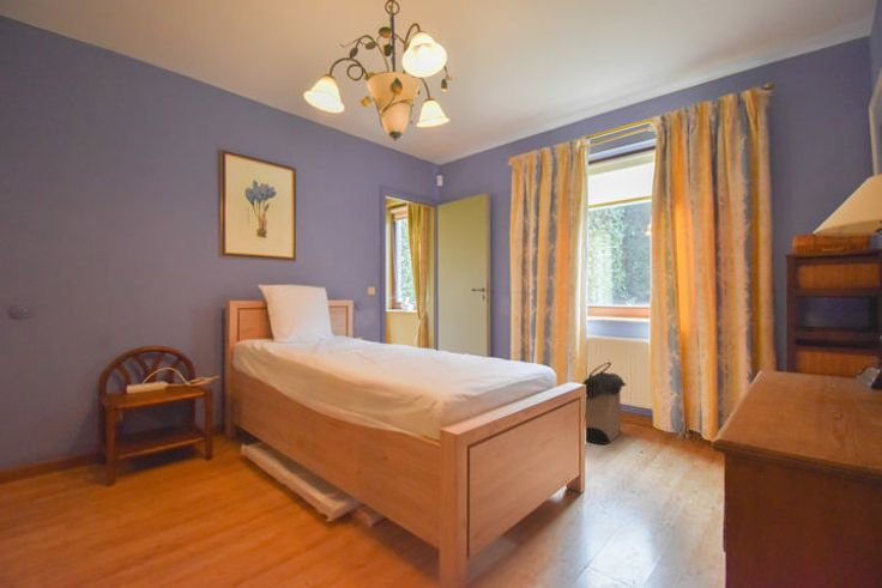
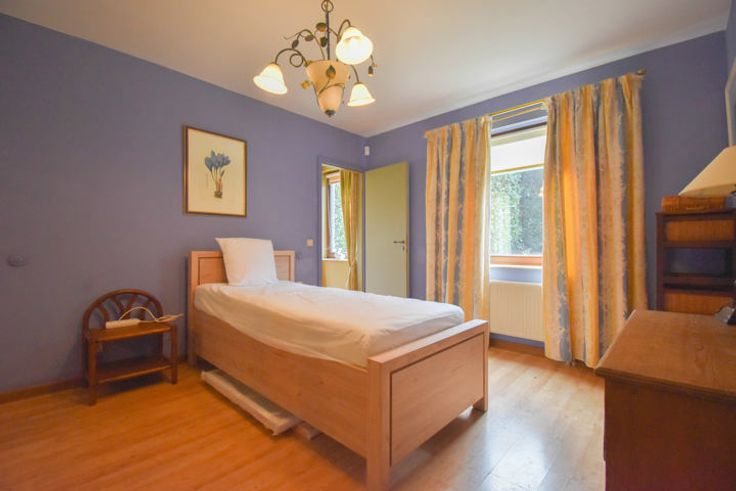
- laundry hamper [581,360,628,445]
